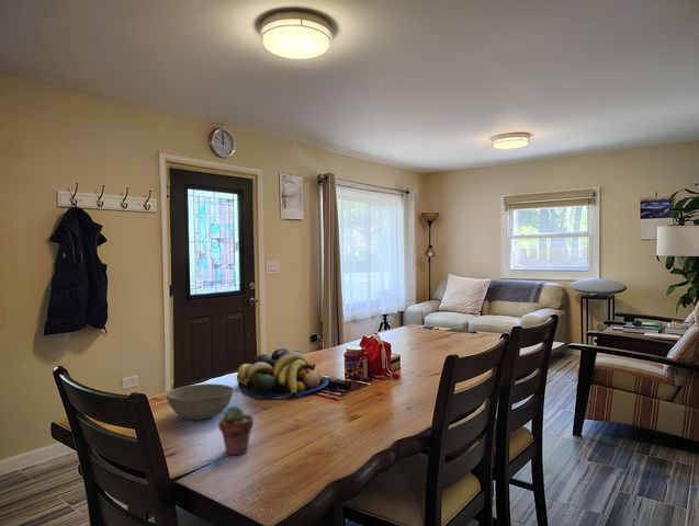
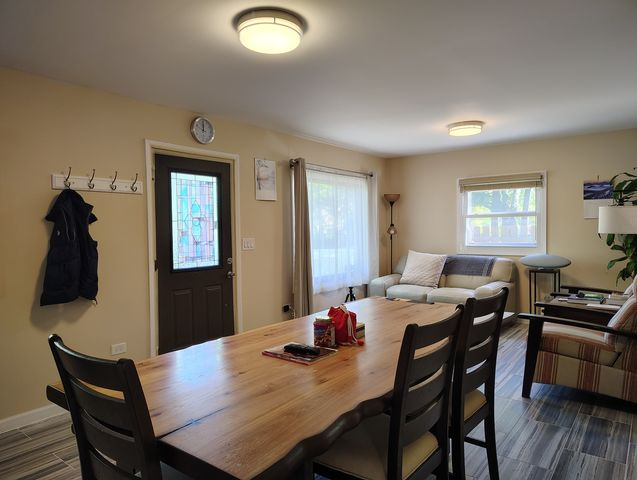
- potted succulent [217,404,255,456]
- fruit bowl [236,347,329,400]
- bowl [165,382,235,421]
